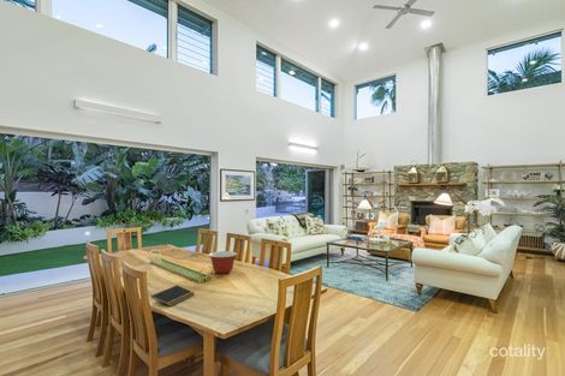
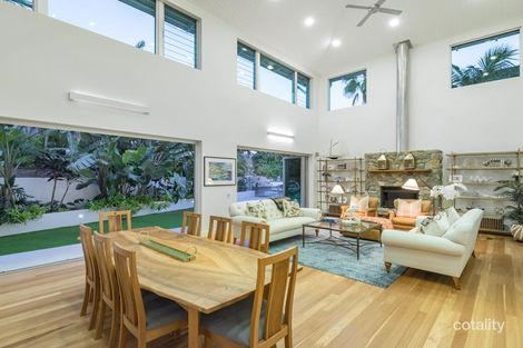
- notepad [150,285,196,308]
- mixing bowl [208,250,238,275]
